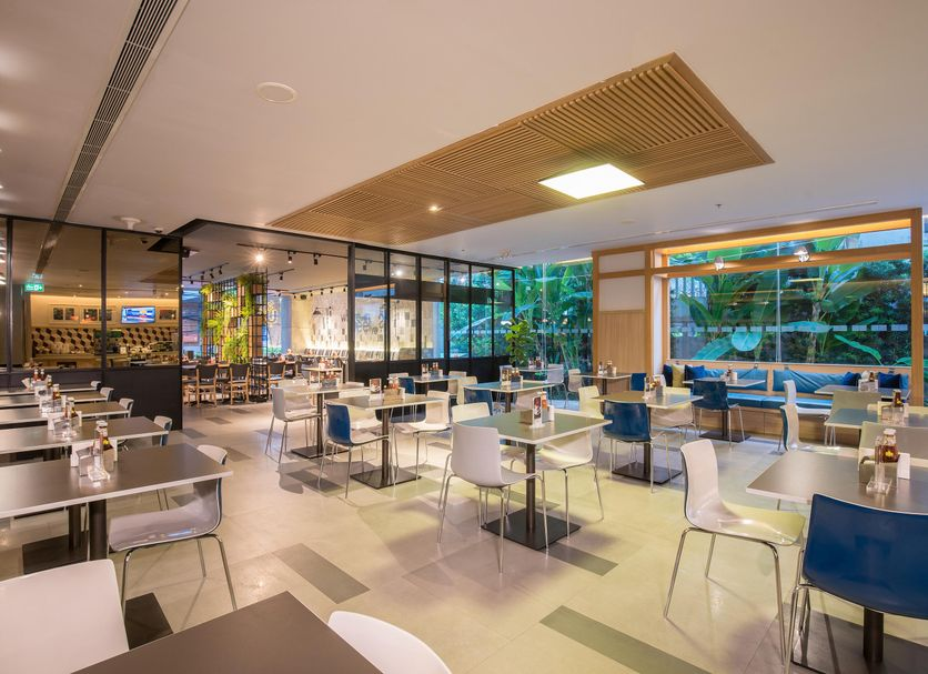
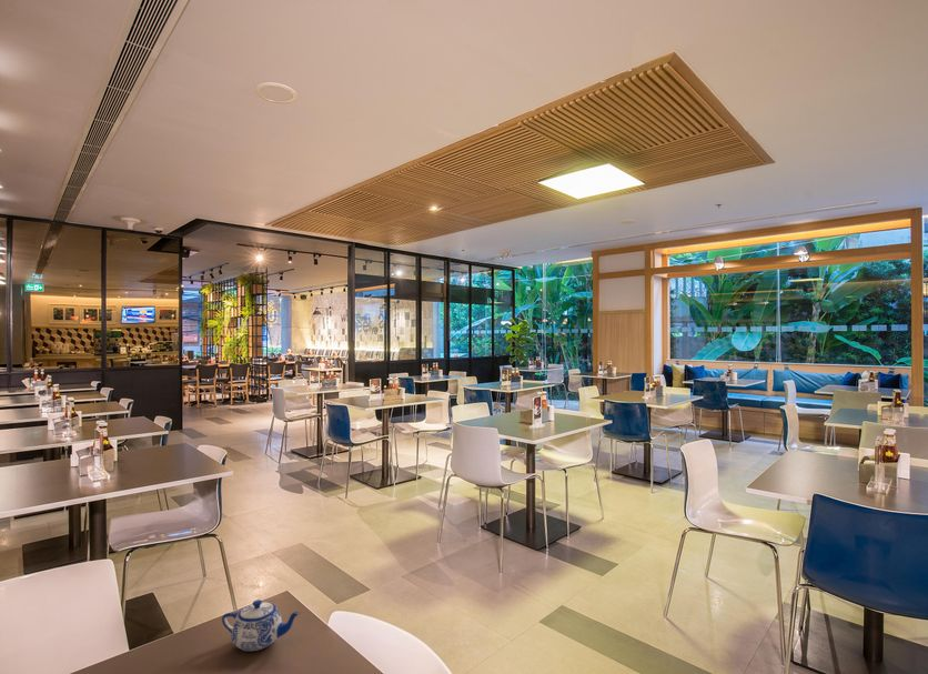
+ teapot [221,598,302,652]
